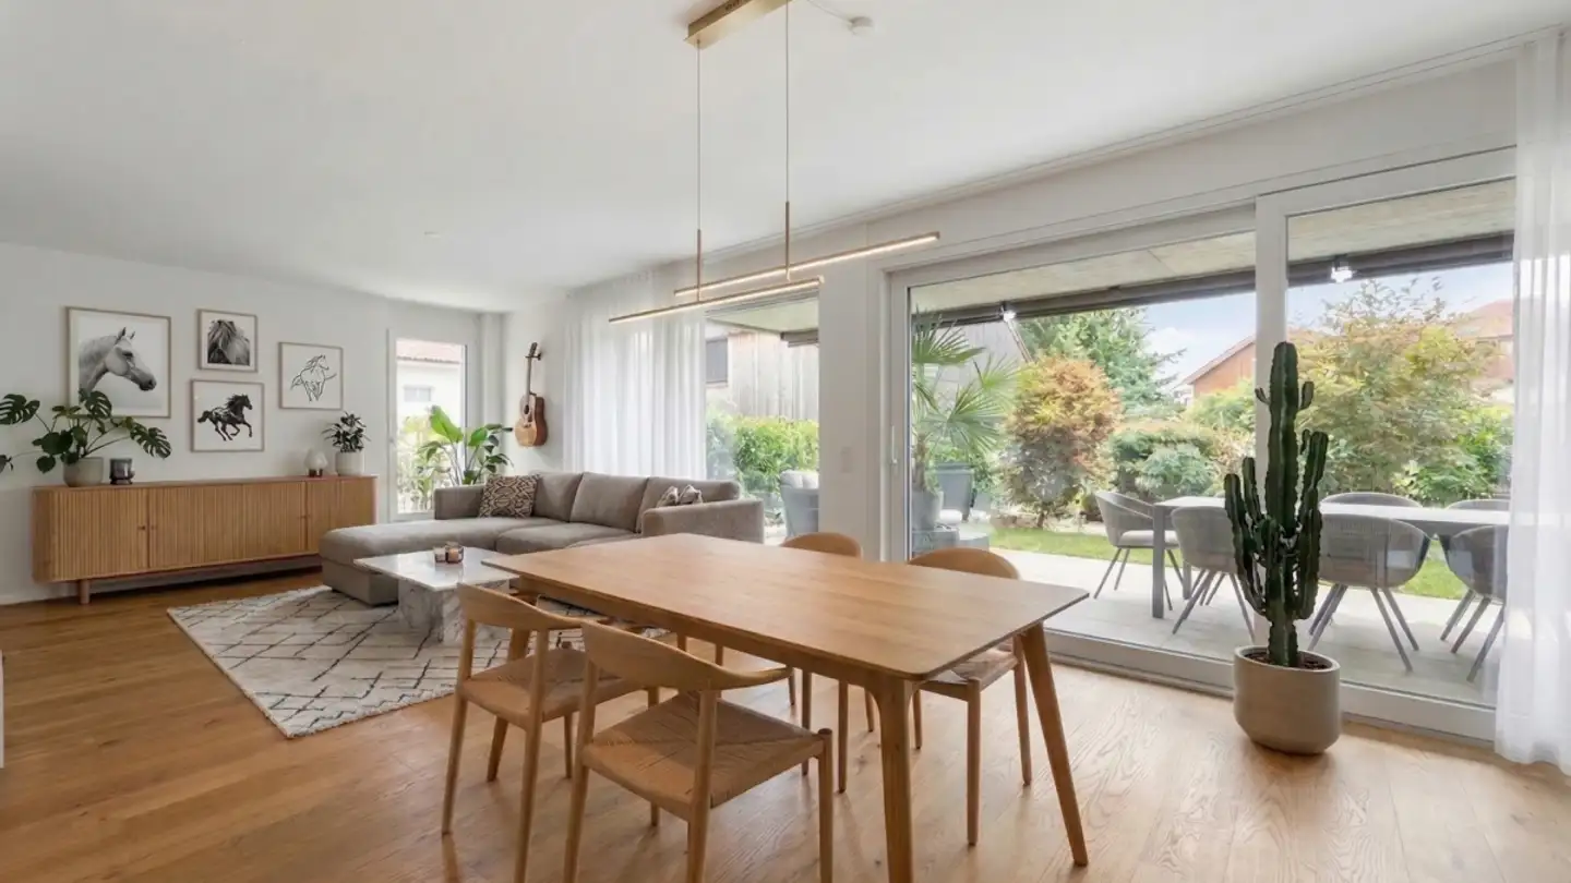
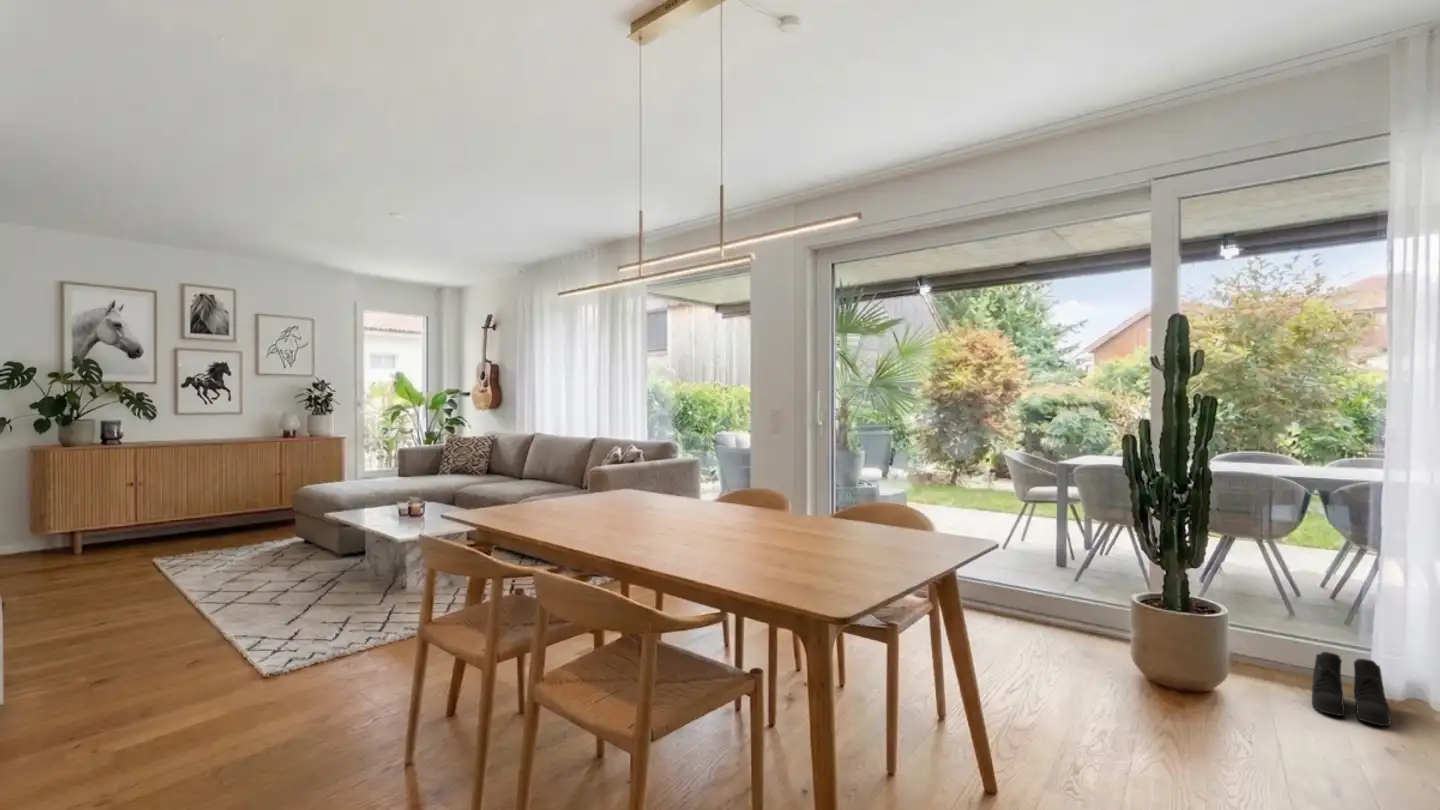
+ boots [1311,651,1391,727]
